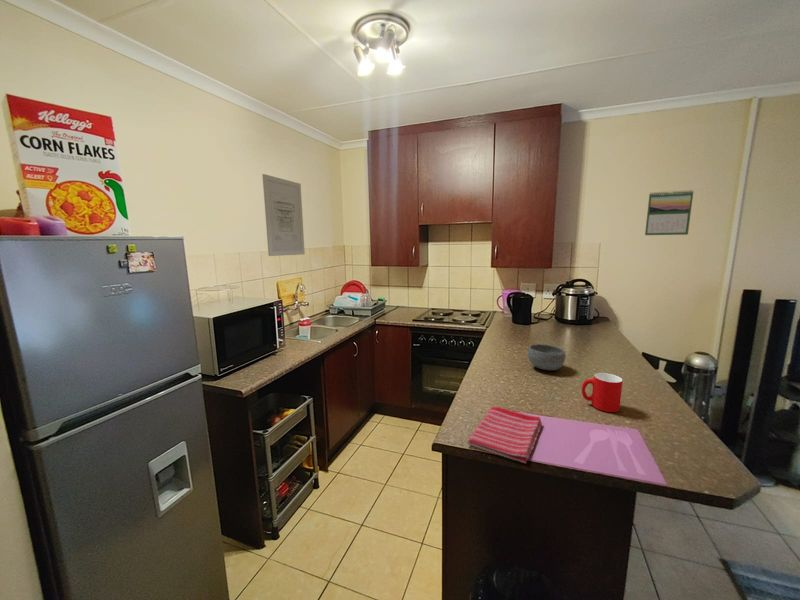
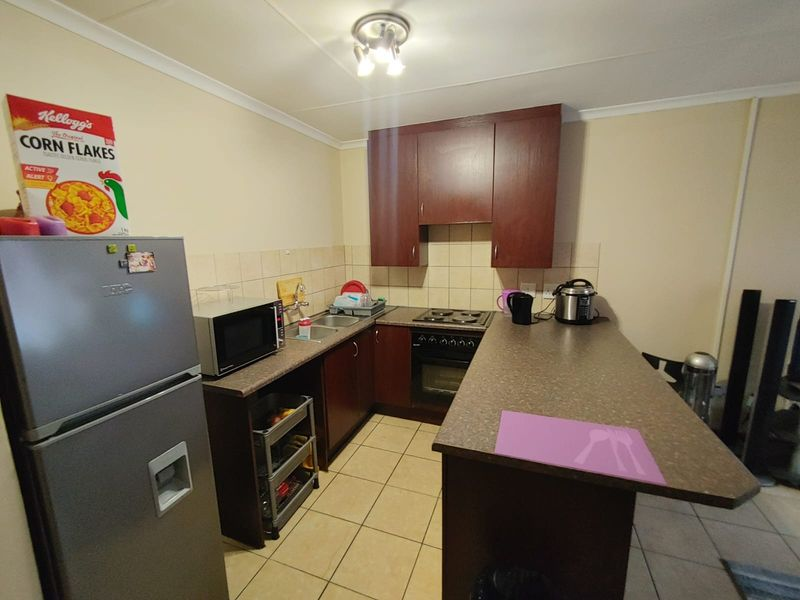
- wall art [261,173,306,257]
- calendar [644,189,695,236]
- dish towel [467,406,543,464]
- bowl [527,343,567,372]
- cup [581,372,624,413]
